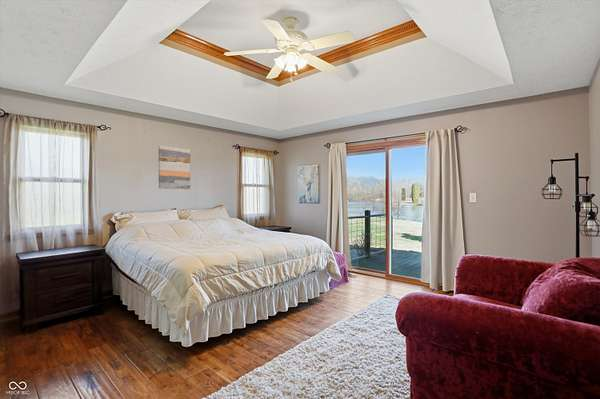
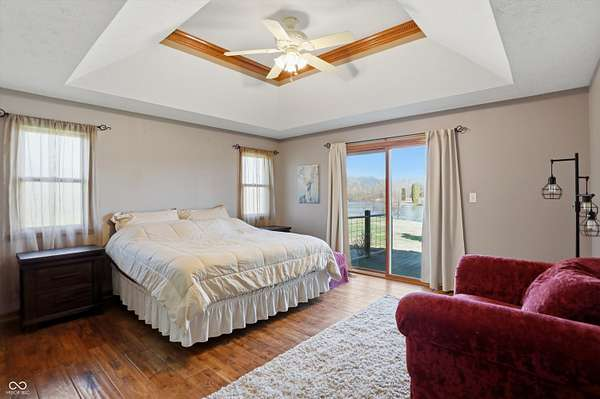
- wall art [158,144,191,190]
